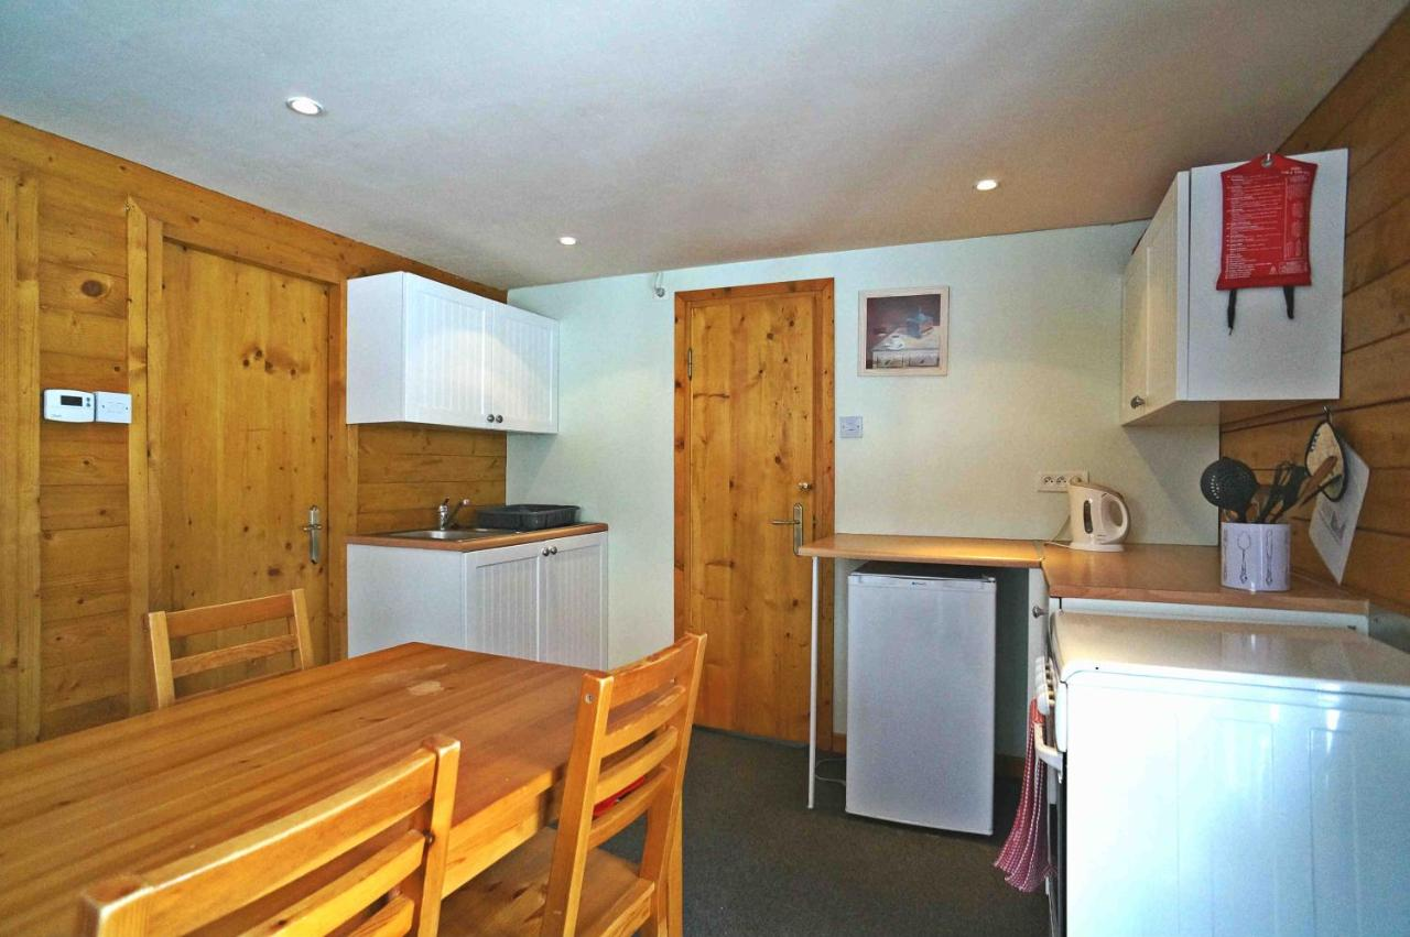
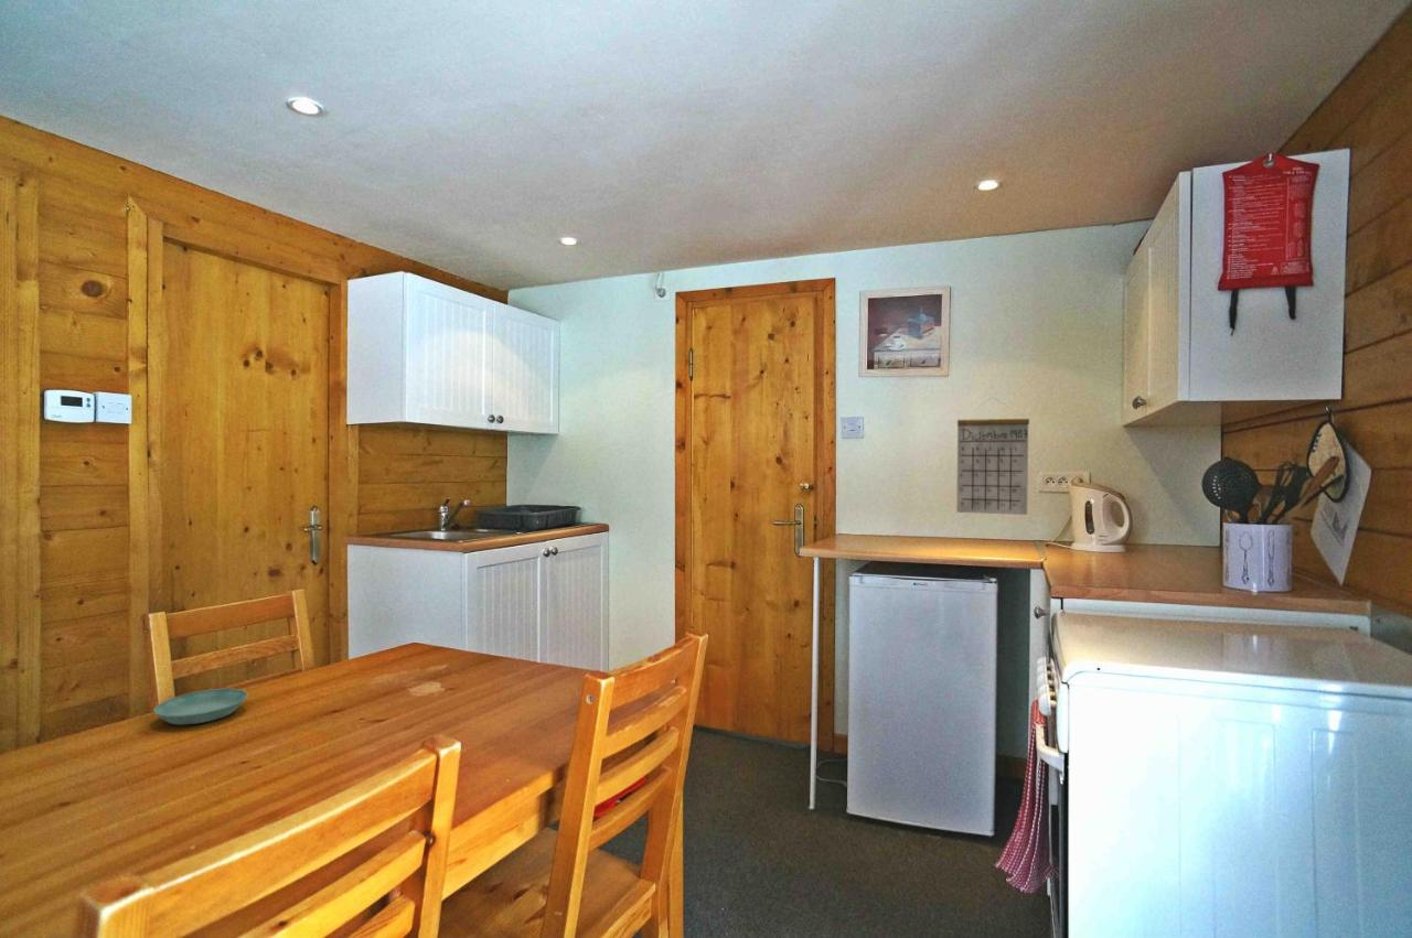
+ saucer [152,688,249,726]
+ calendar [955,397,1030,516]
